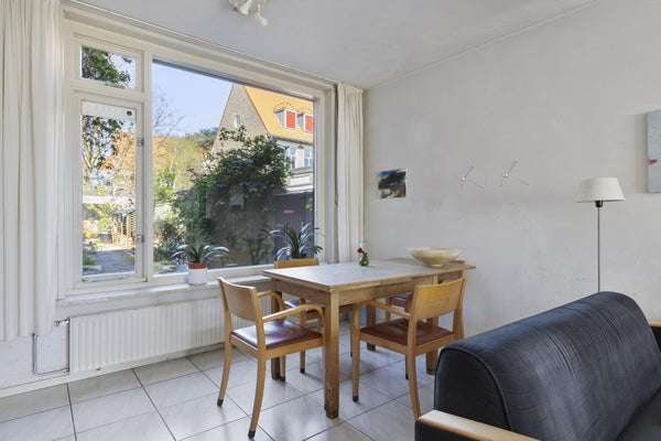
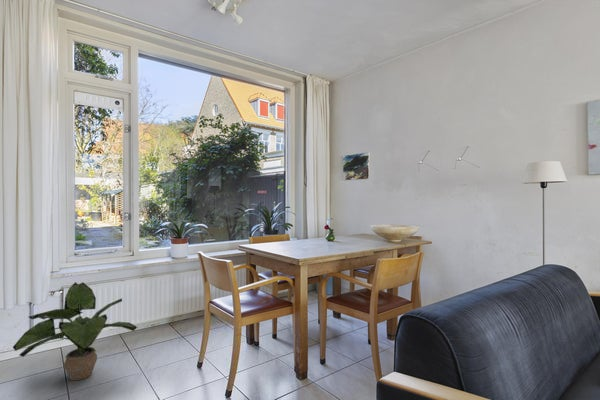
+ potted plant [12,281,138,381]
